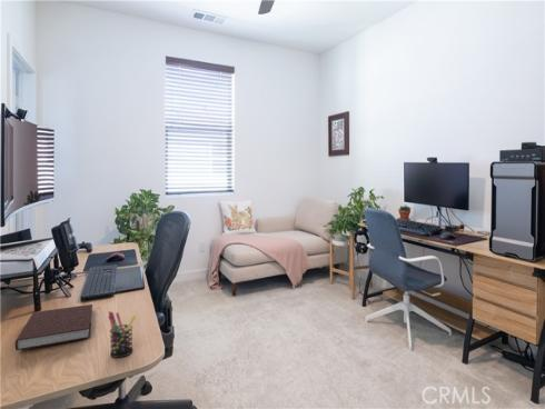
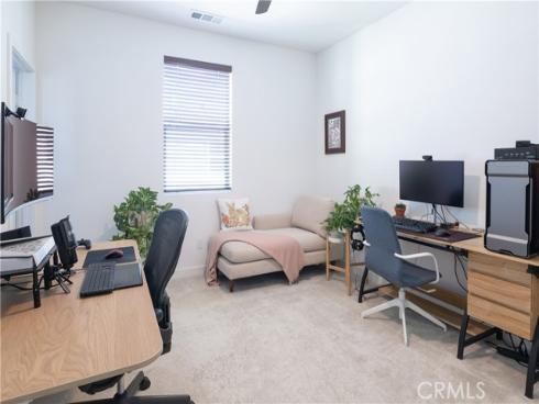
- pen holder [107,310,137,359]
- notebook [14,303,93,351]
